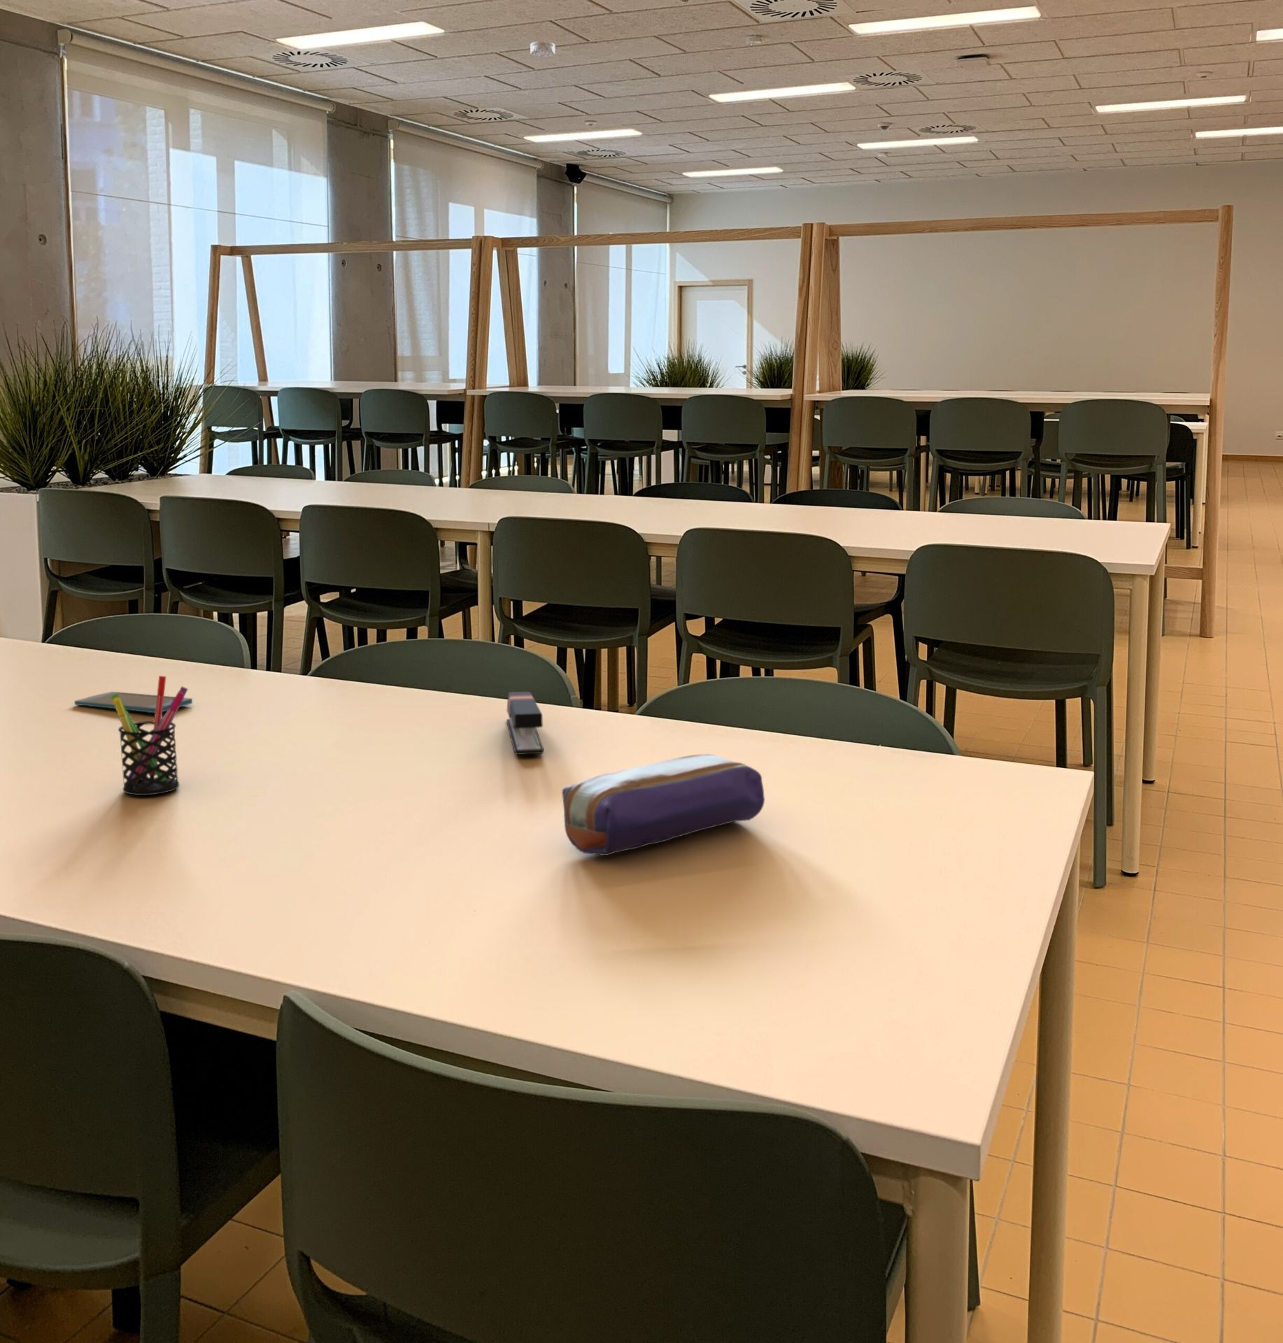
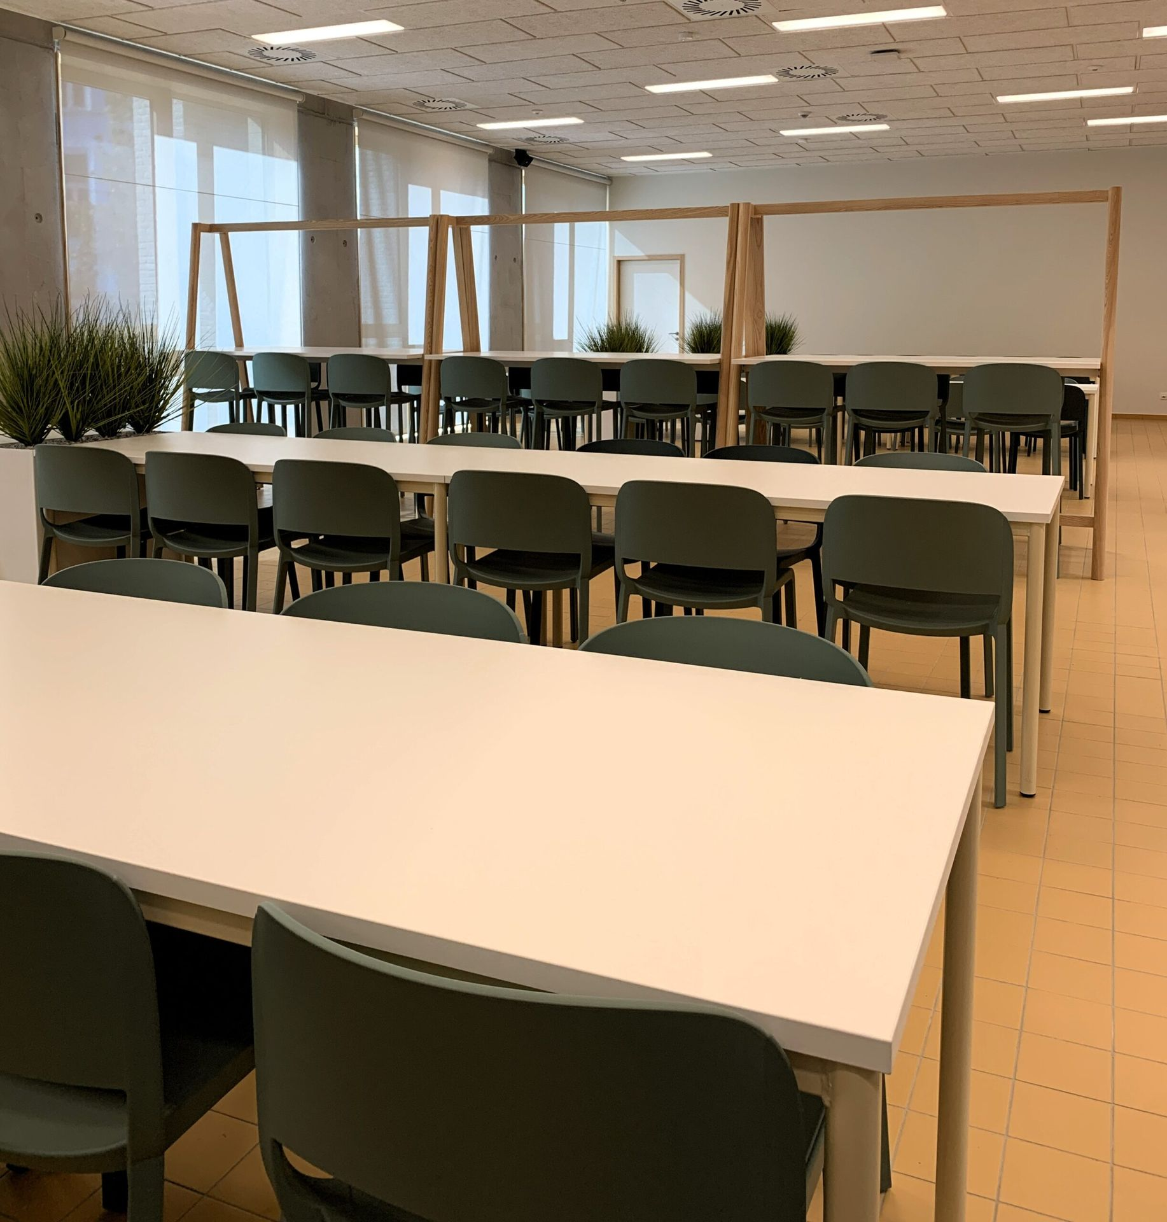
- pencil case [561,753,765,856]
- pen holder [112,675,189,796]
- smoke detector [530,40,555,58]
- stapler [506,691,544,755]
- smartphone [73,691,193,713]
